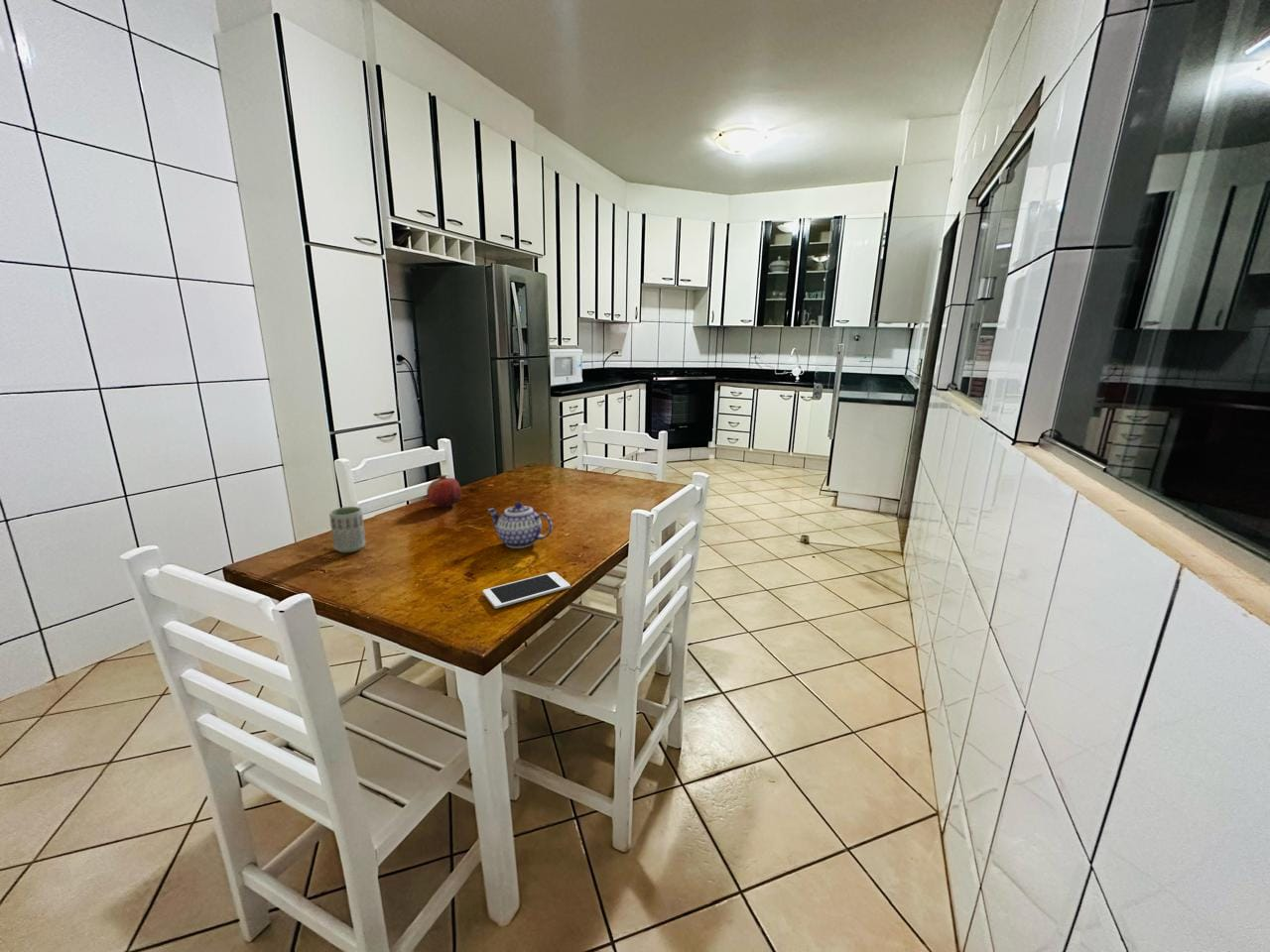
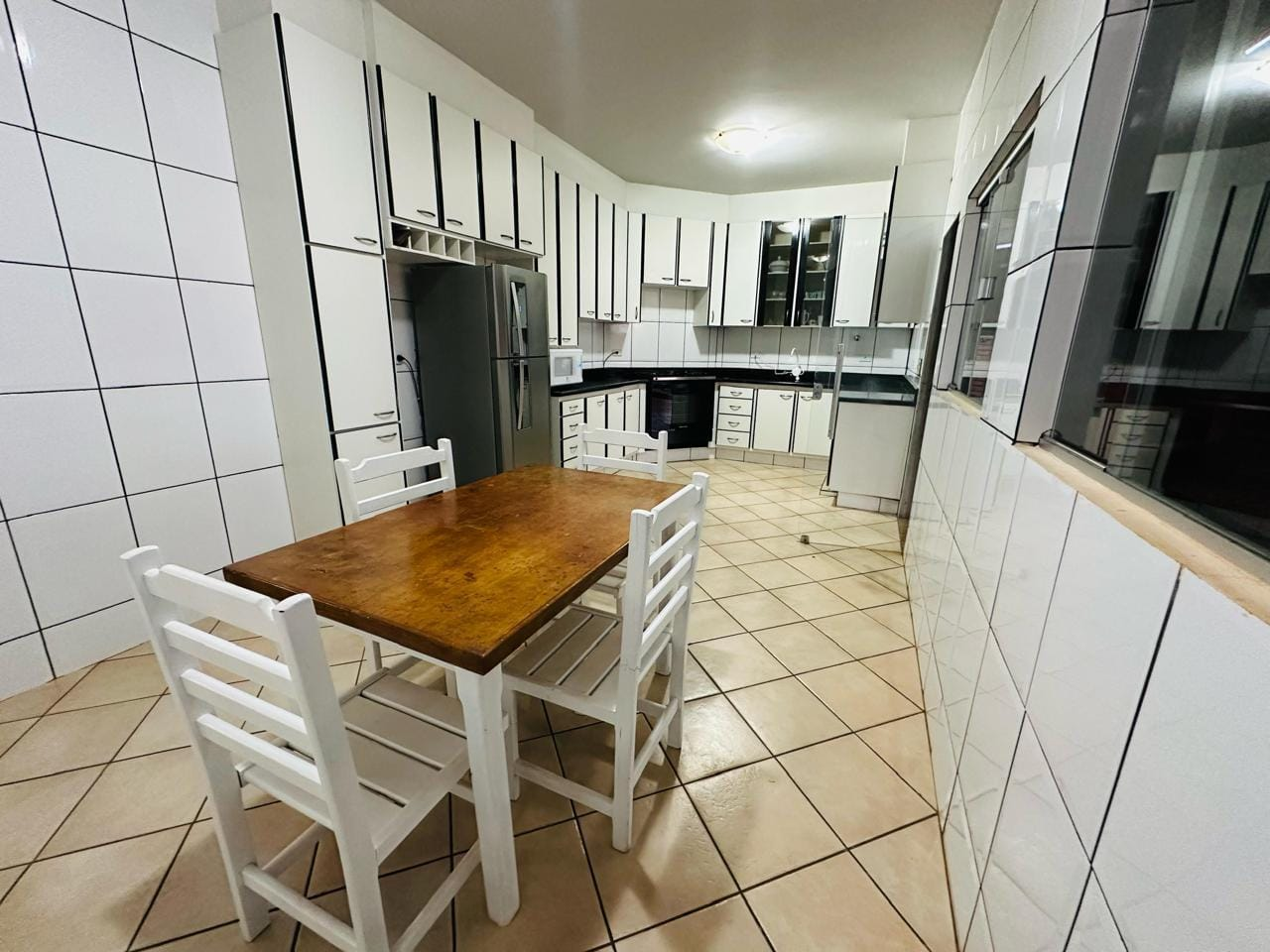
- teapot [486,501,554,549]
- fruit [426,474,462,508]
- cell phone [482,571,572,609]
- cup [328,506,366,553]
